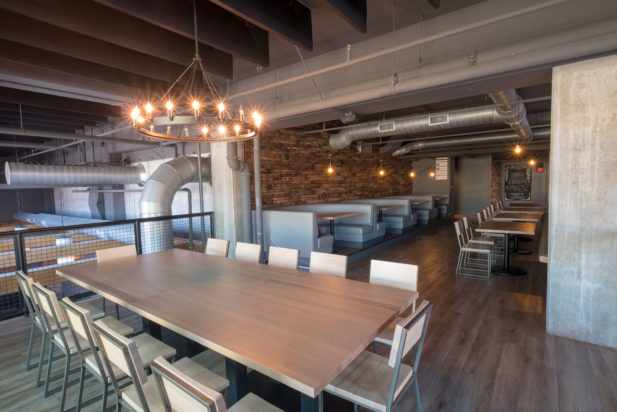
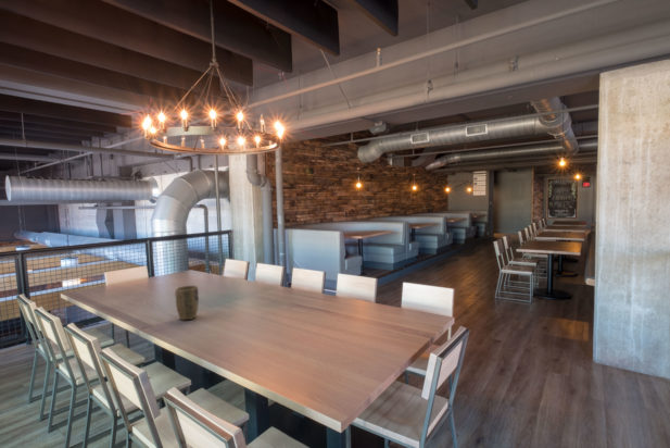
+ plant pot [175,285,200,321]
